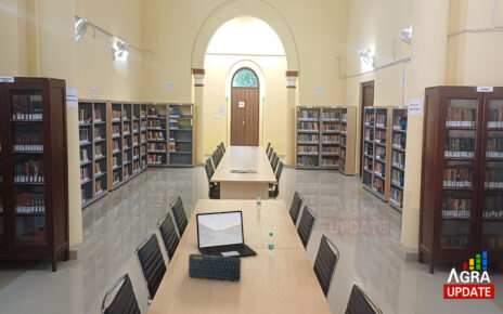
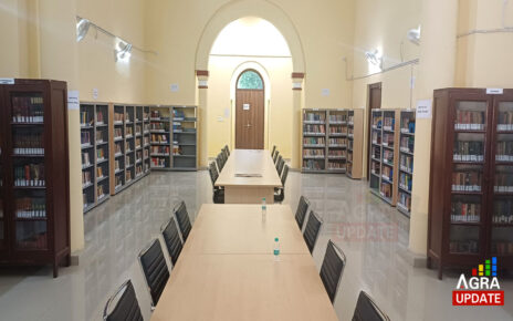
- keyboard [188,252,242,283]
- laptop [195,209,258,258]
